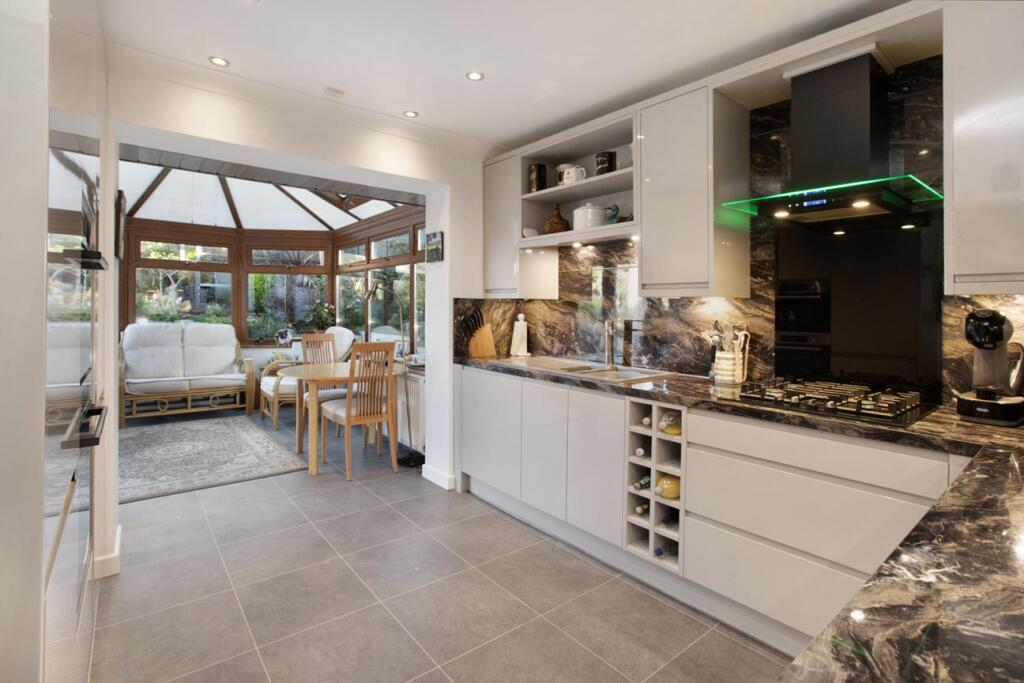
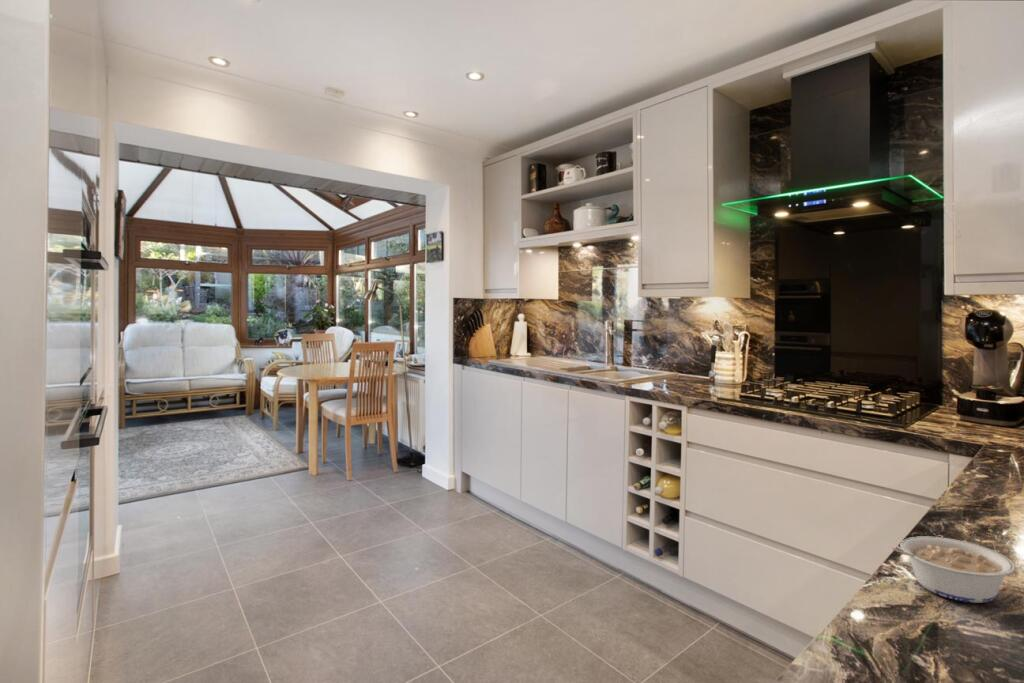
+ legume [889,535,1016,604]
